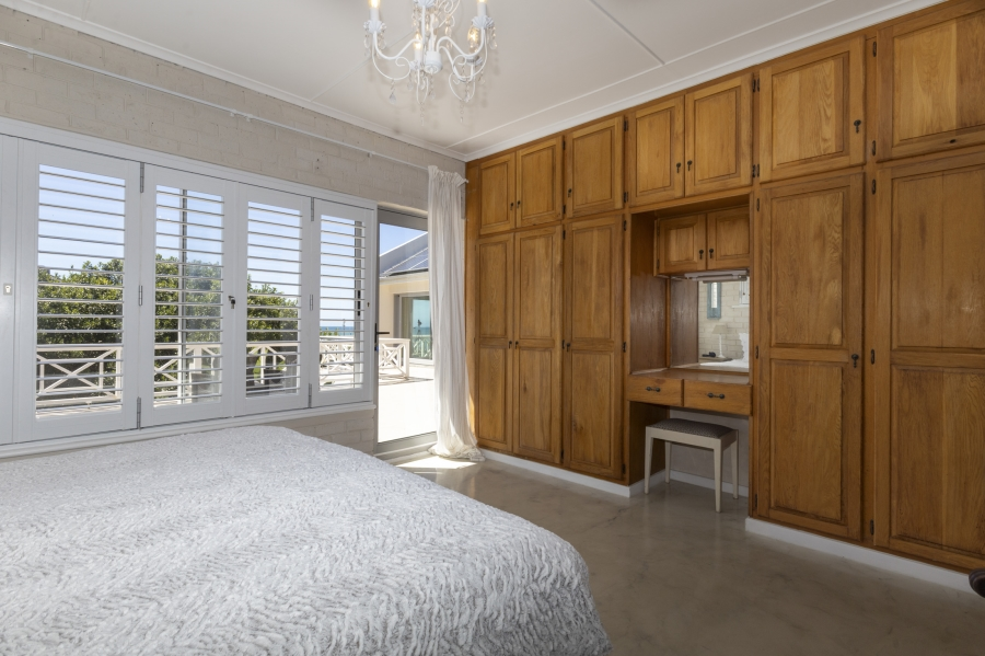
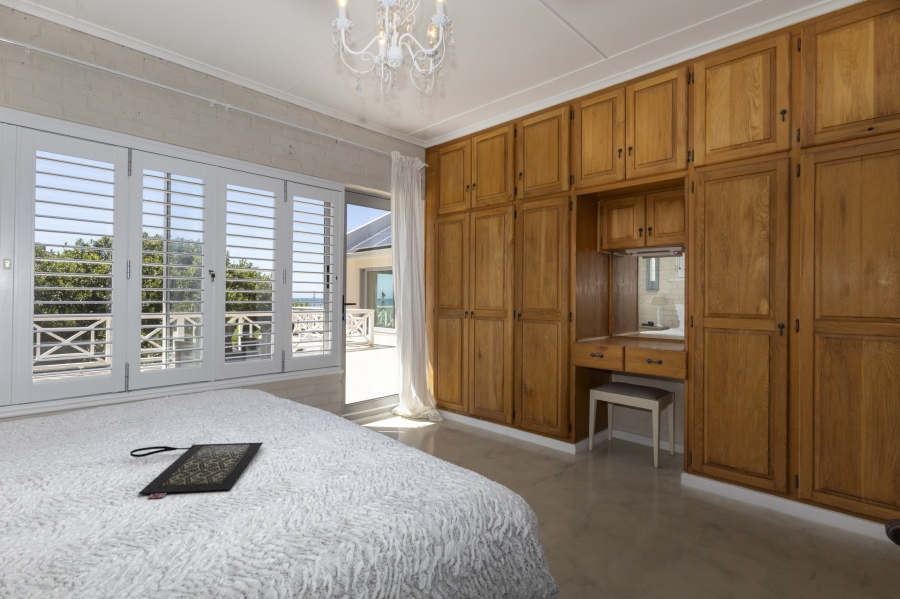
+ clutch bag [129,441,264,499]
